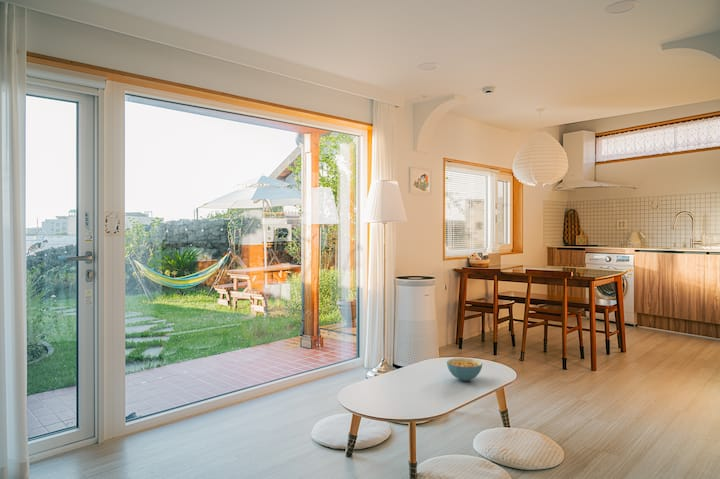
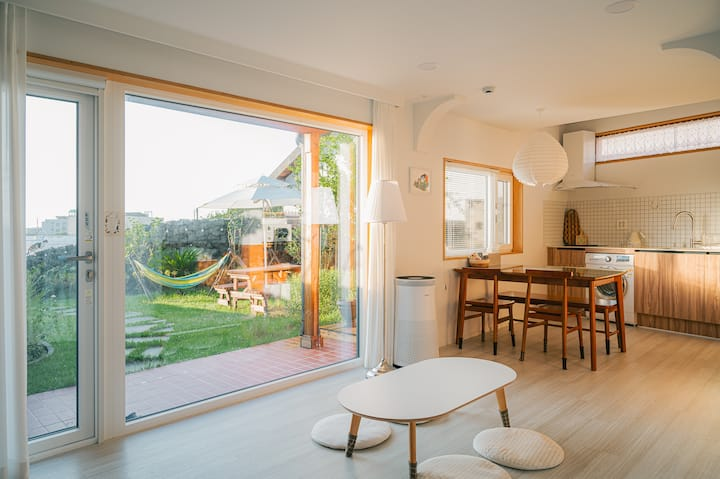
- cereal bowl [446,357,483,382]
